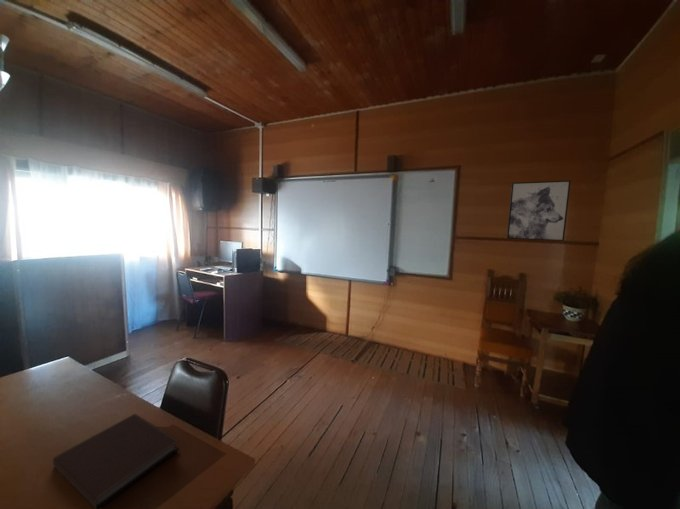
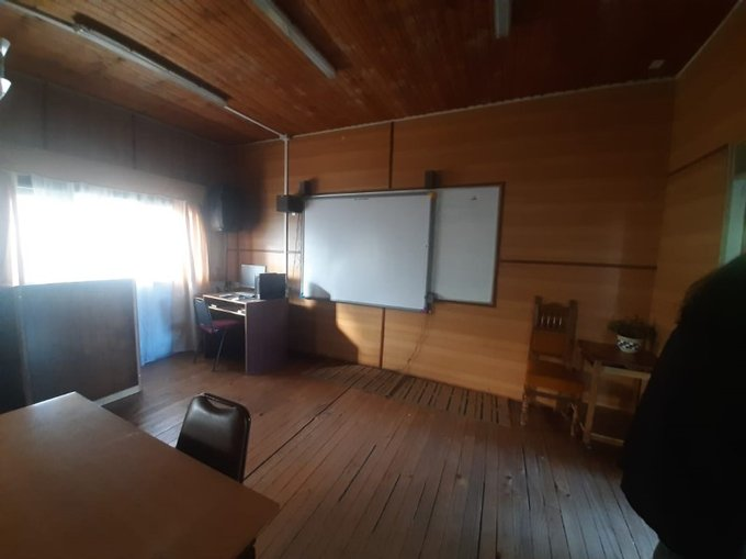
- wall art [506,180,572,242]
- notebook [52,413,180,509]
